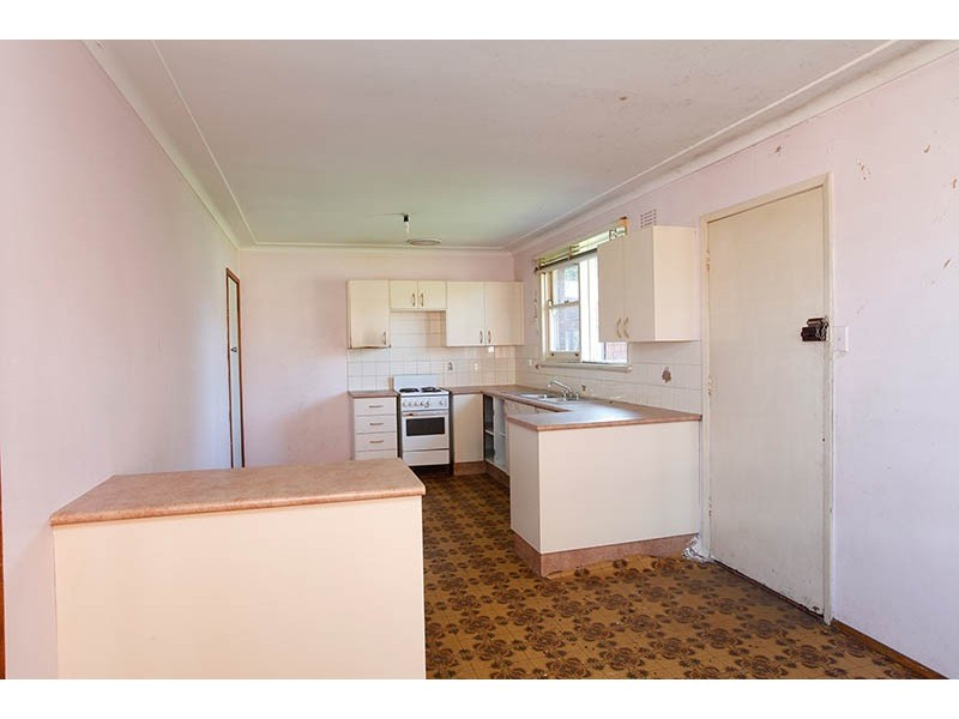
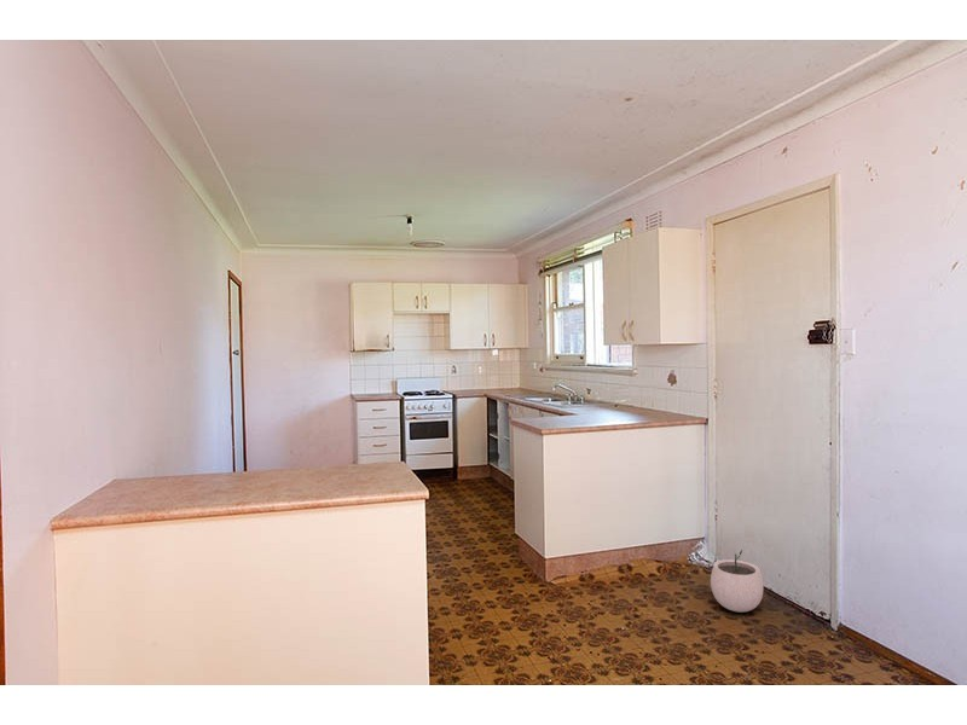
+ plant pot [710,549,764,614]
